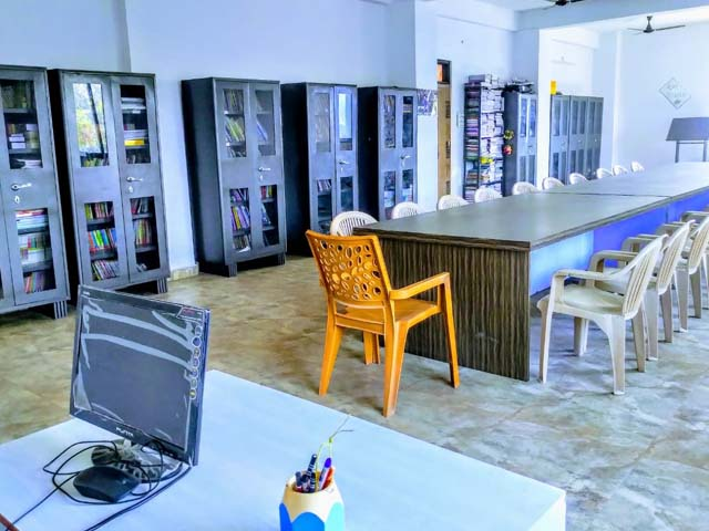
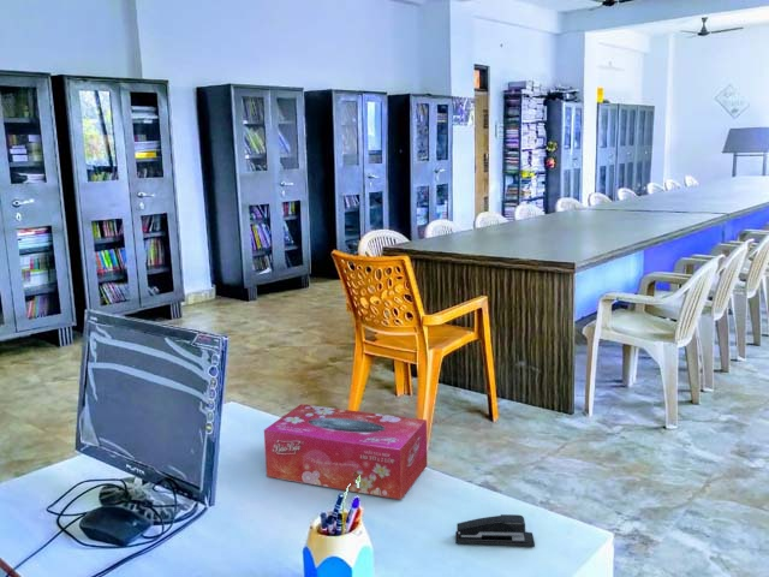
+ tissue box [263,403,428,501]
+ stapler [454,513,536,548]
